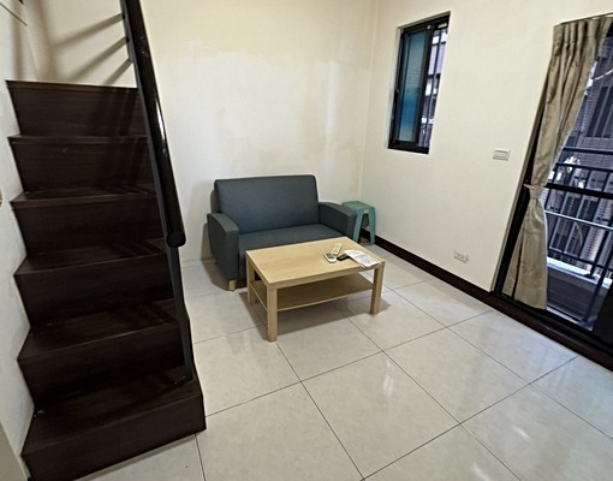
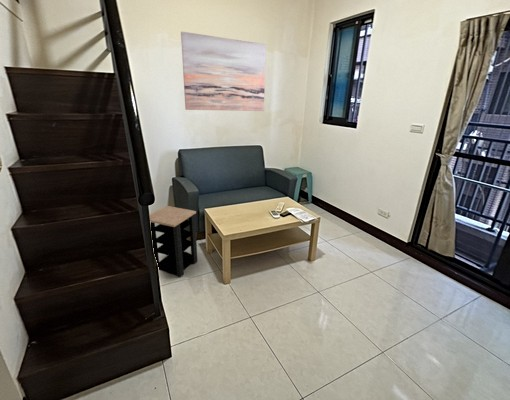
+ wall art [180,31,267,112]
+ side table [149,205,199,278]
